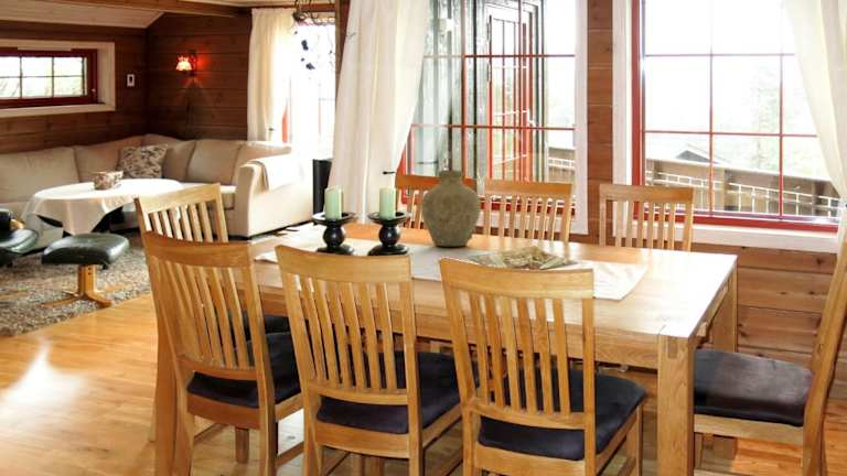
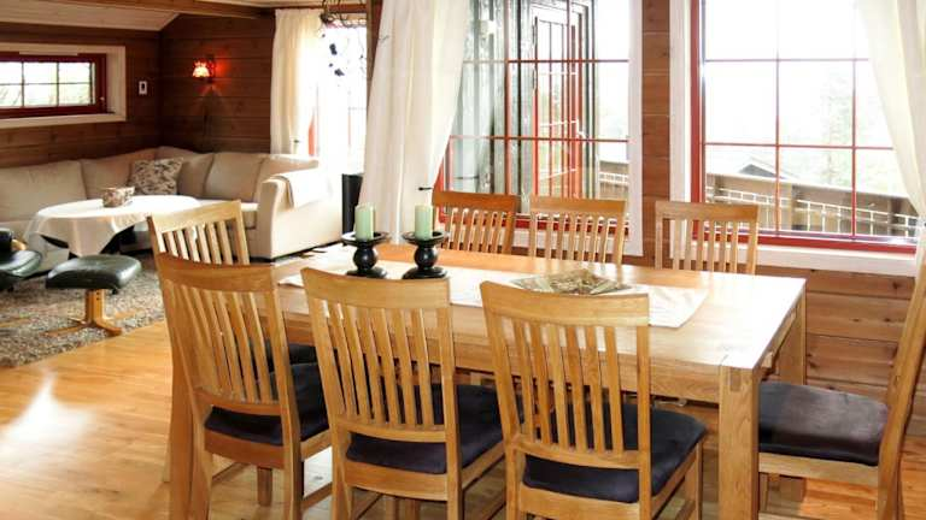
- vase [420,169,482,247]
